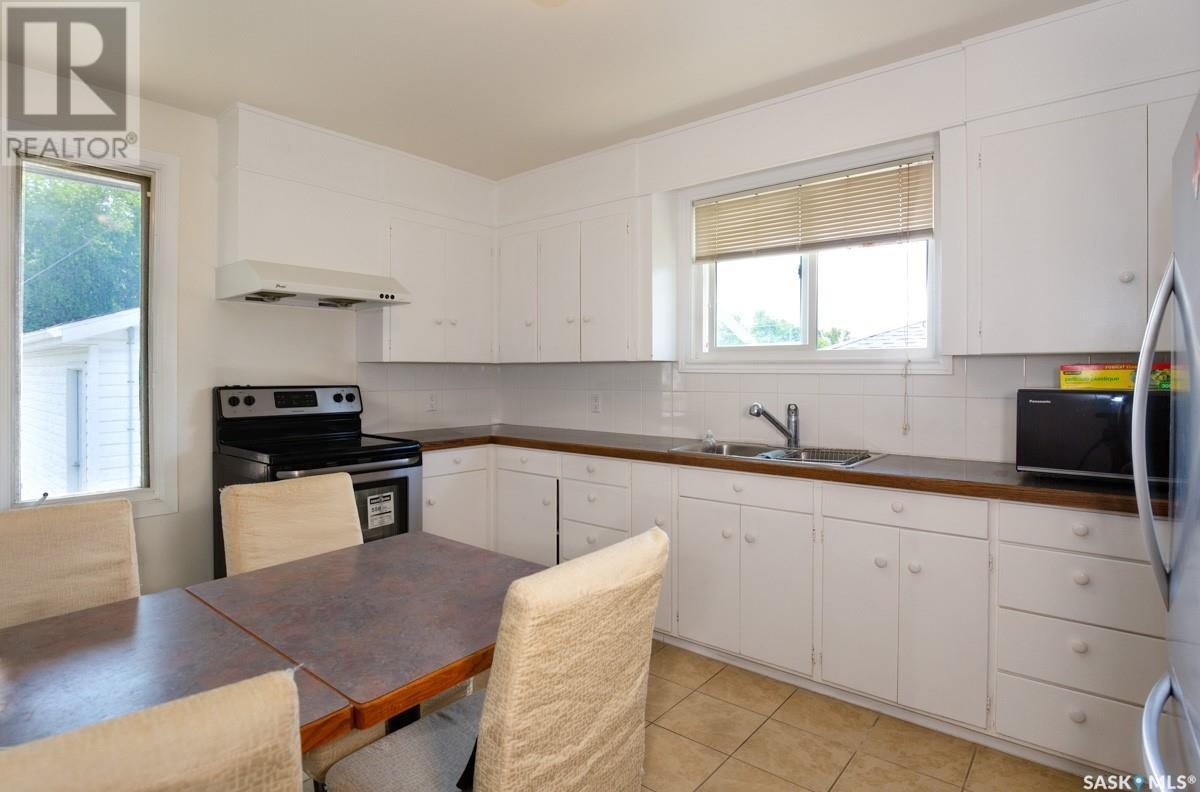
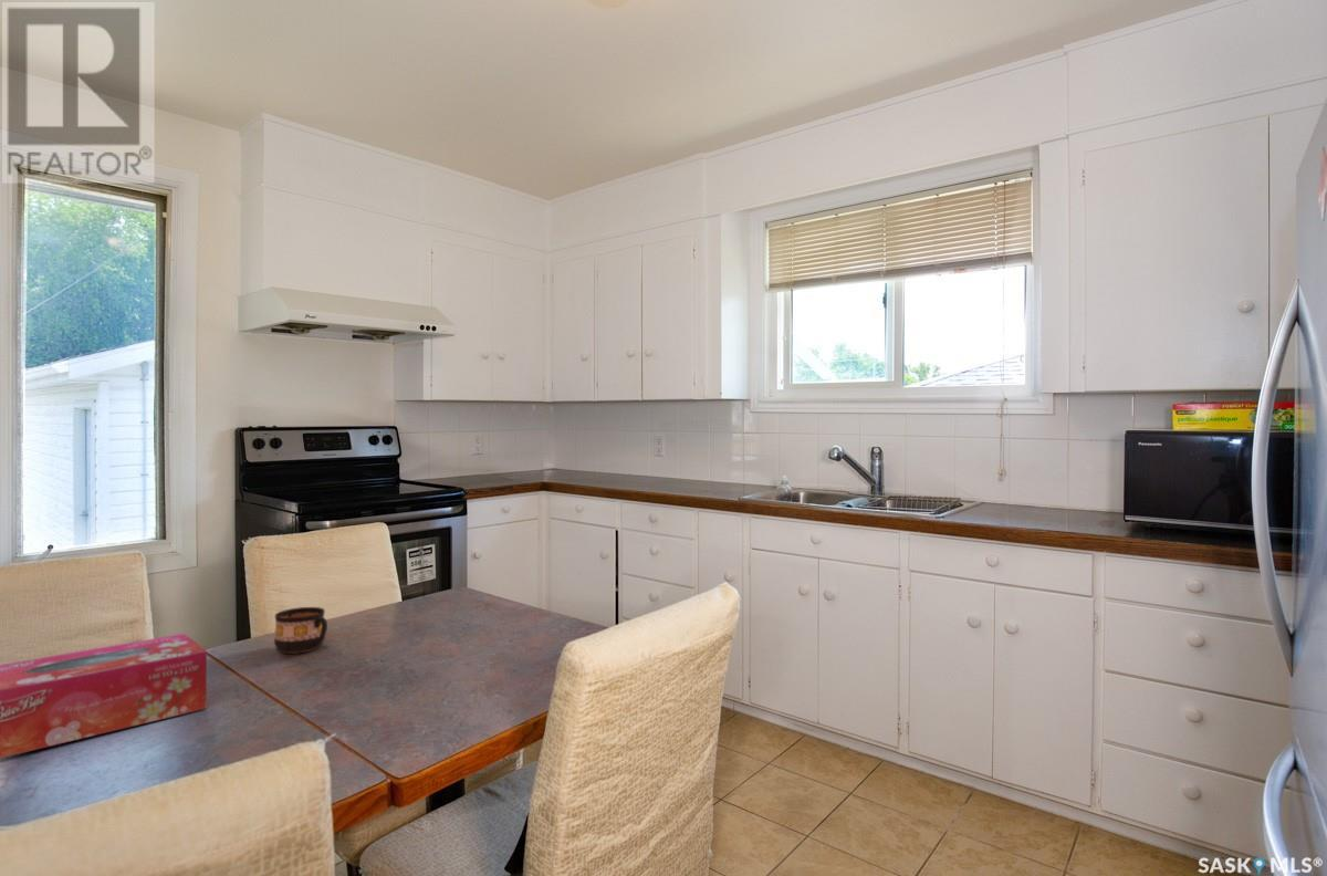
+ tissue box [0,633,208,759]
+ cup [273,606,328,655]
